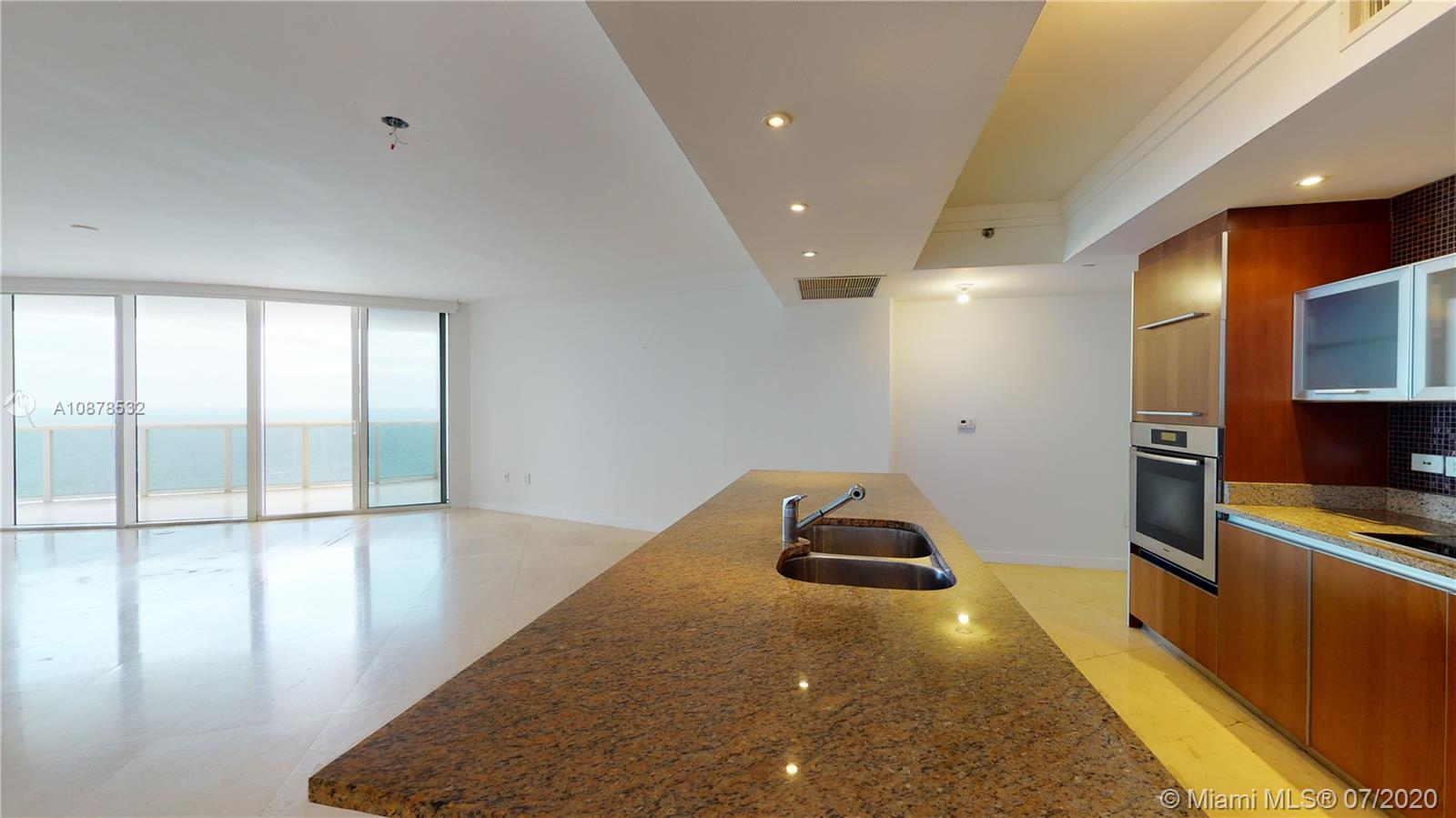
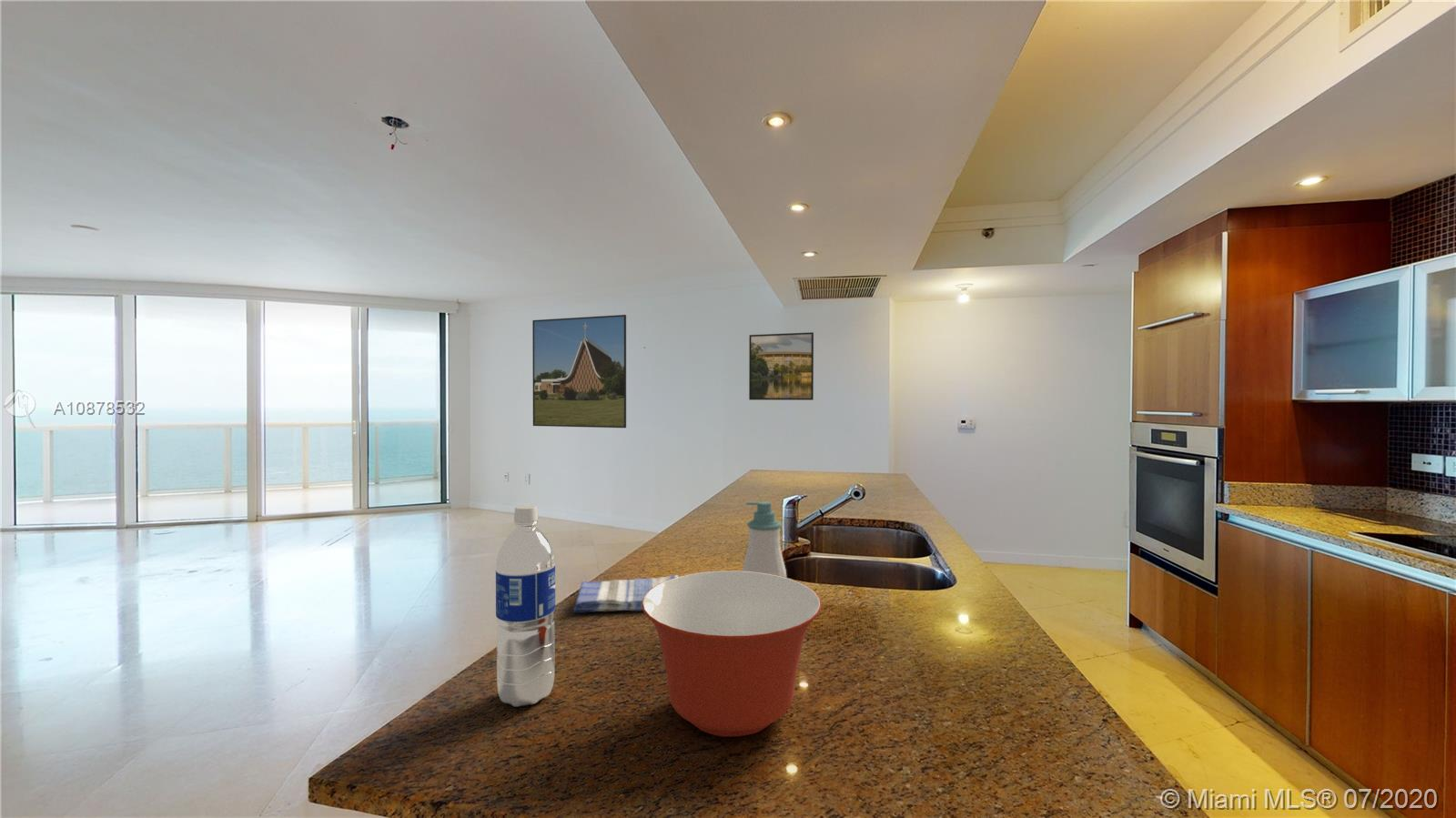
+ soap bottle [742,500,787,578]
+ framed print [748,331,814,401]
+ dish towel [572,574,680,614]
+ mixing bowl [642,570,823,738]
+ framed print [531,314,627,429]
+ water bottle [495,504,556,708]
